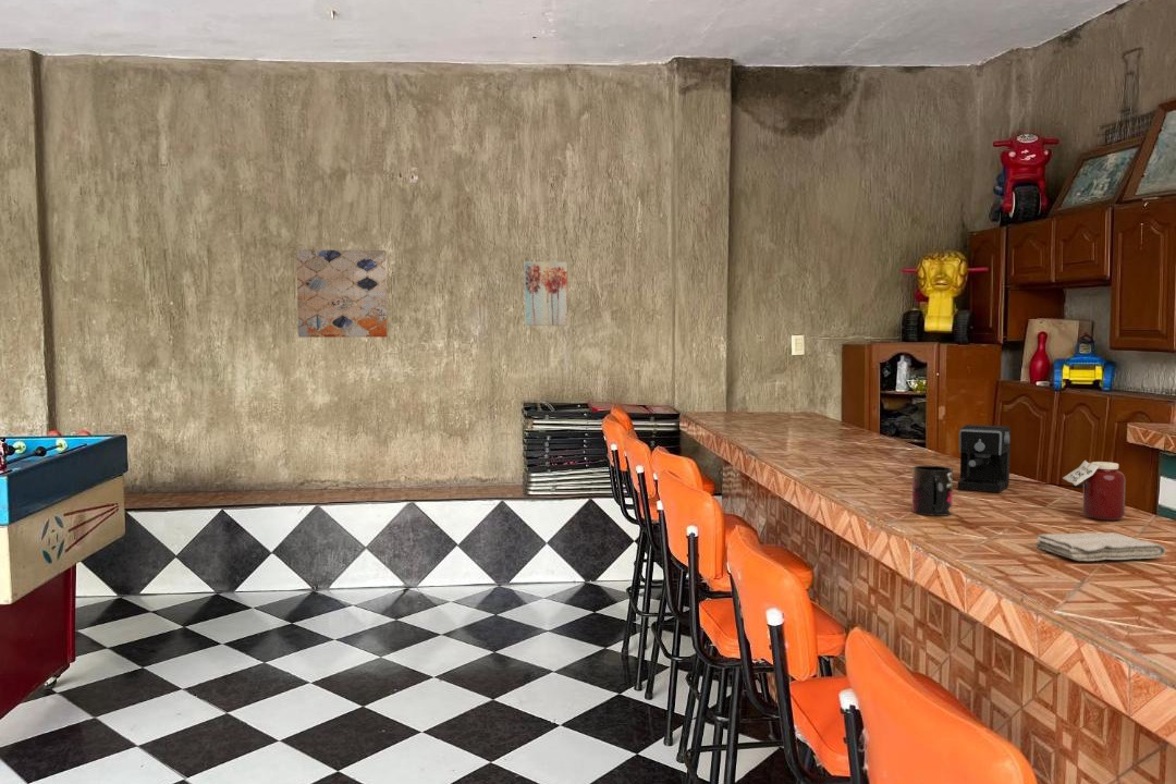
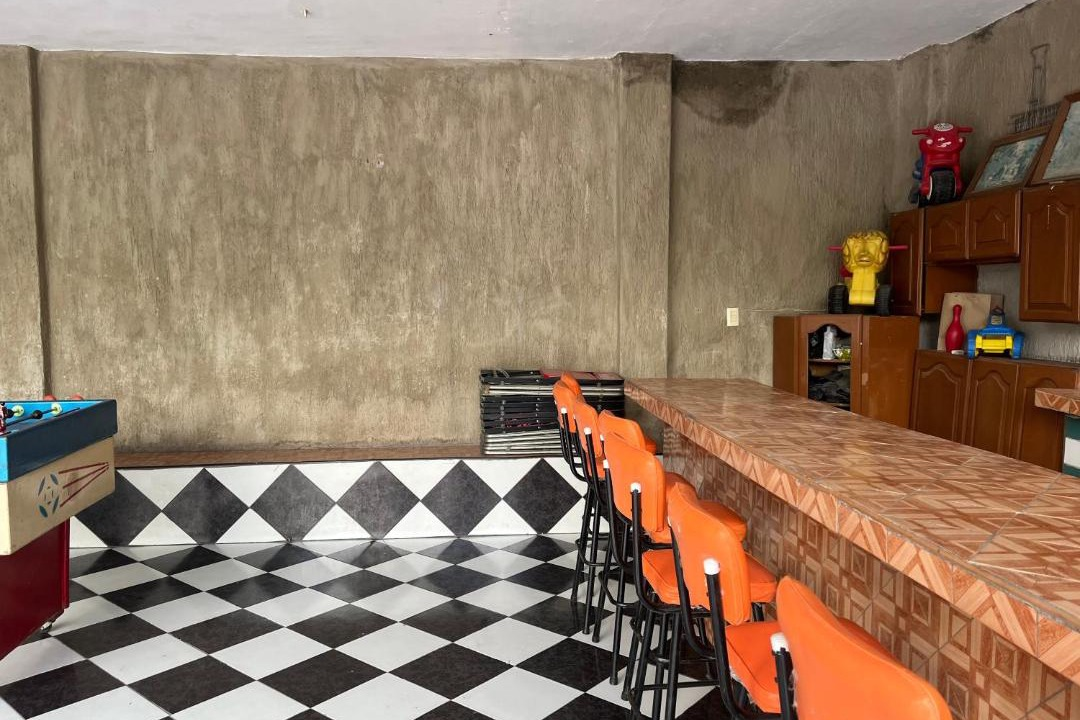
- wall art [295,248,389,339]
- coffee maker [957,424,1083,493]
- mug [911,465,954,517]
- washcloth [1034,531,1167,562]
- jar [1062,460,1127,522]
- wall art [524,260,568,327]
